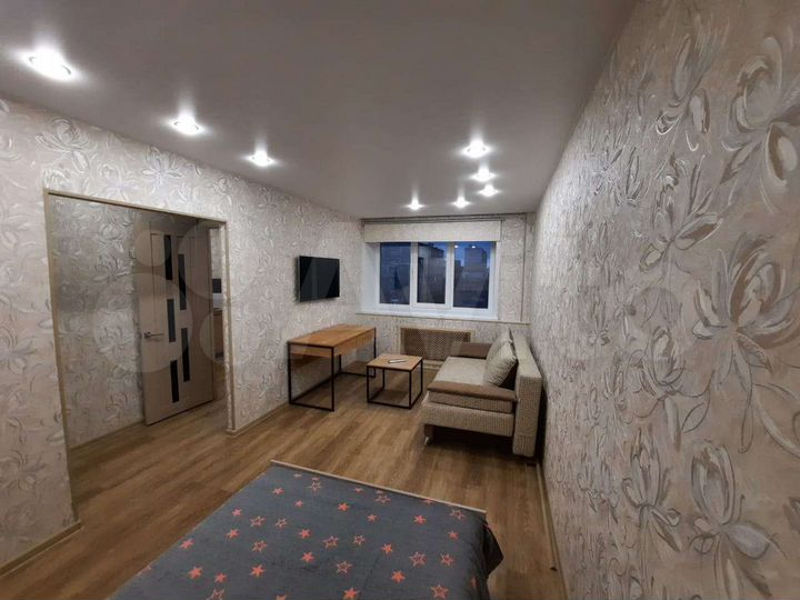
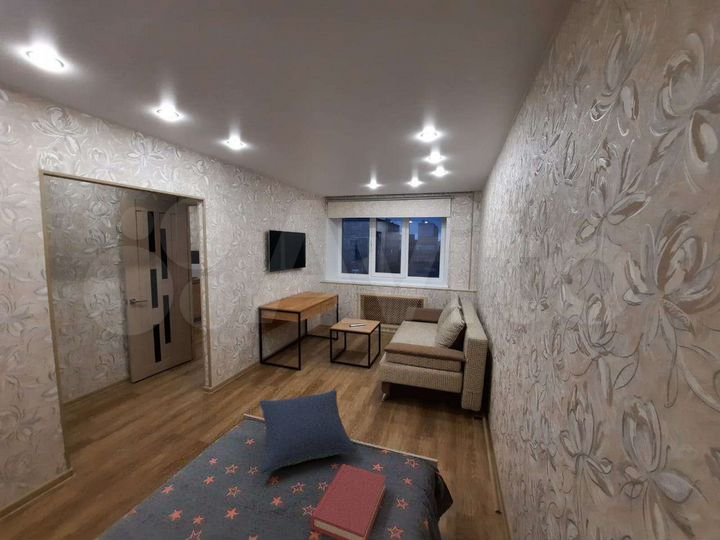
+ pillow [259,389,357,475]
+ hardback book [310,463,387,540]
